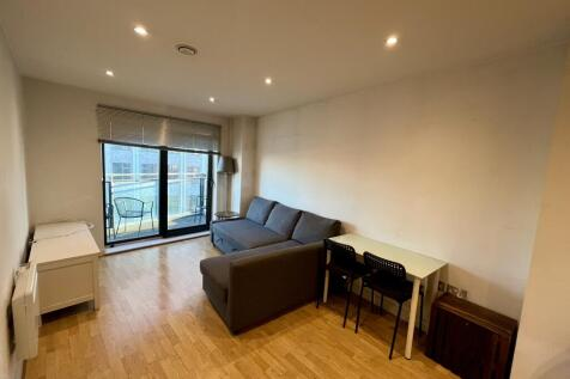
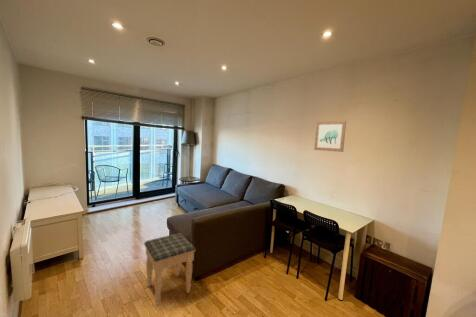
+ footstool [143,232,197,307]
+ wall art [313,120,347,153]
